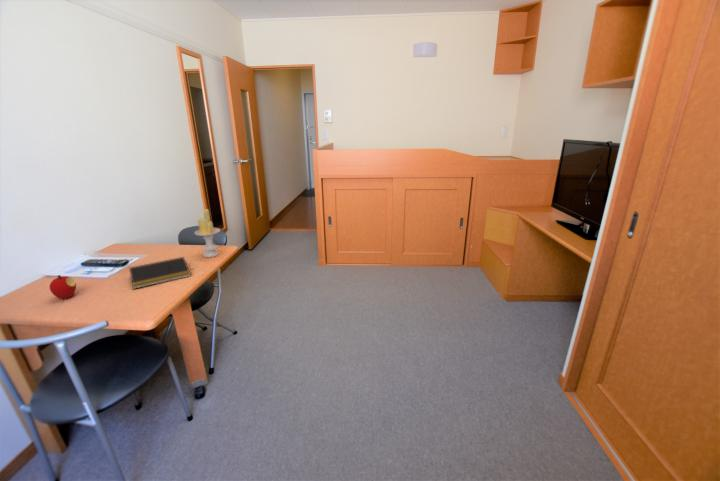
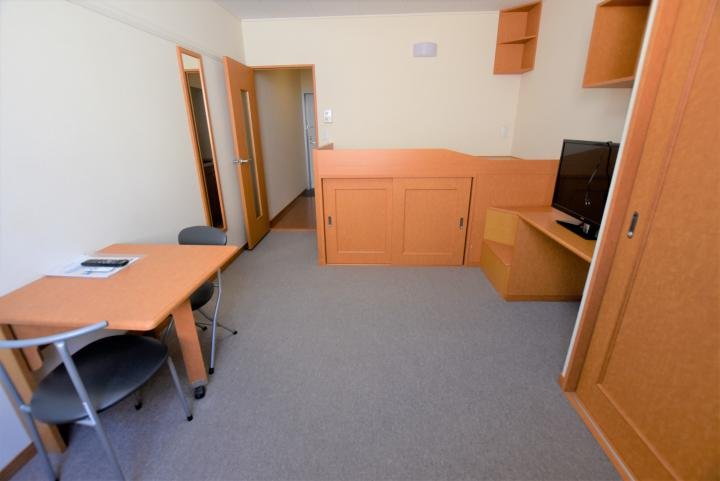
- notepad [128,256,192,290]
- candle [194,208,221,258]
- fruit [49,274,77,300]
